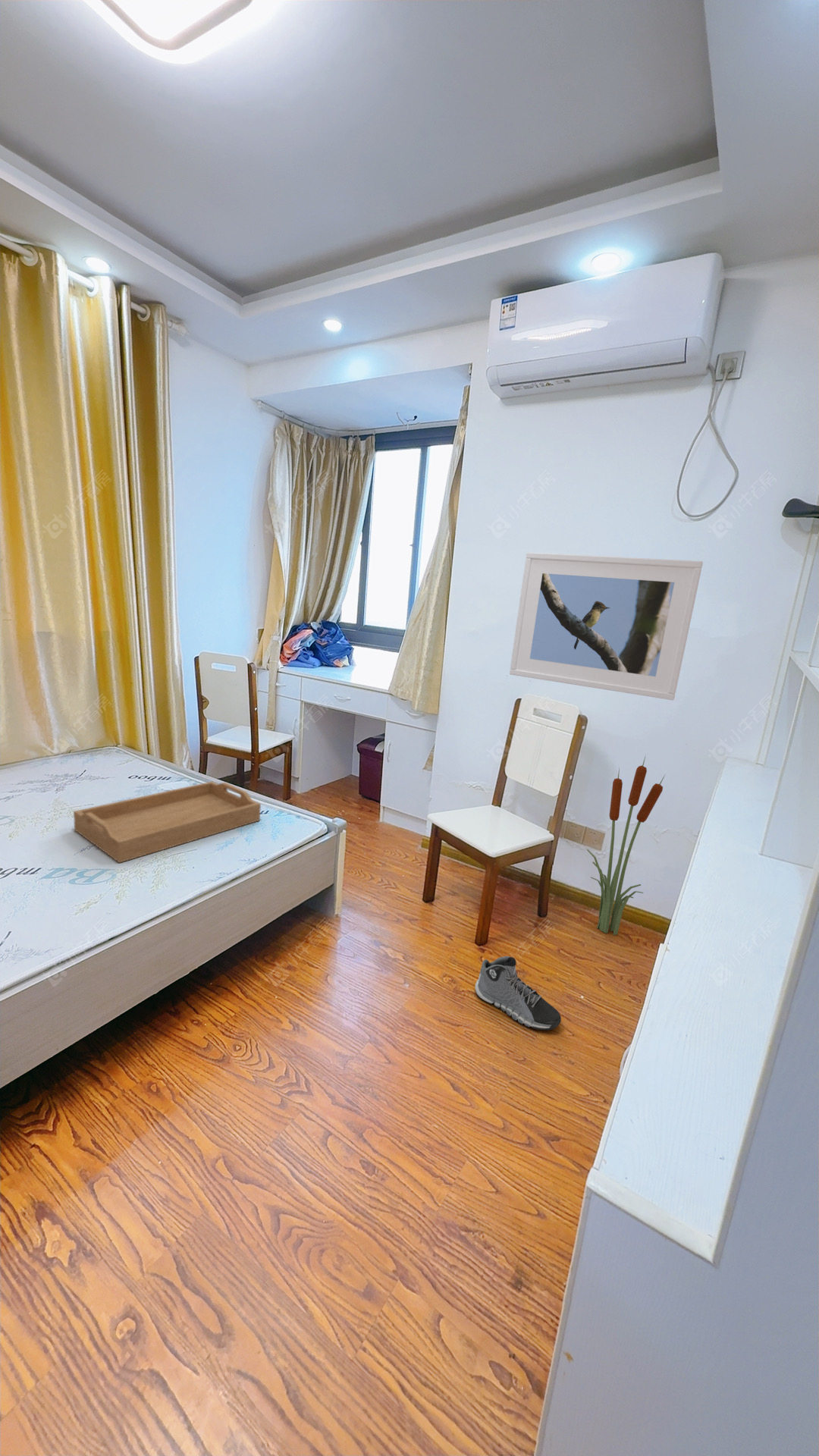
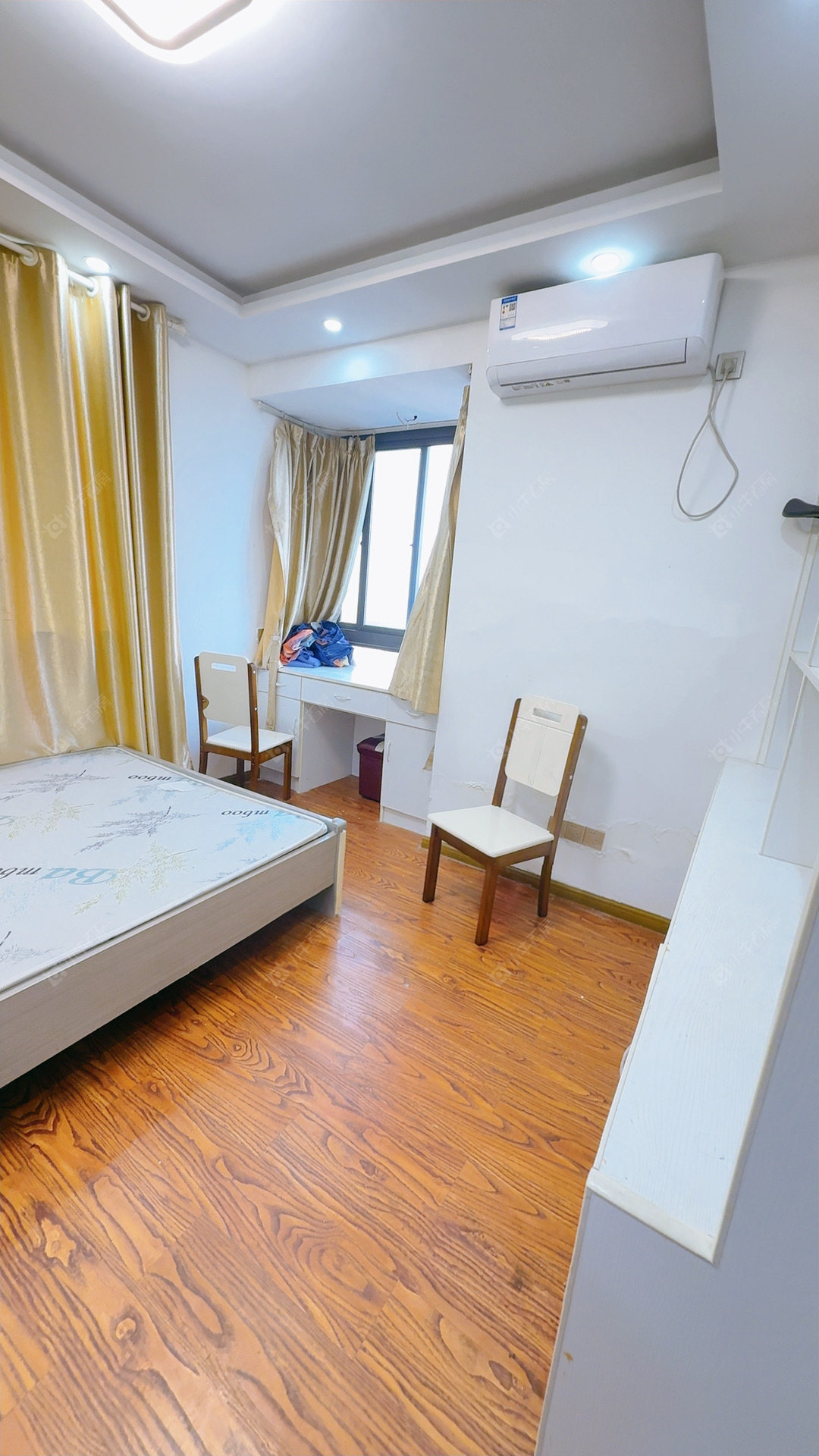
- serving tray [73,780,262,864]
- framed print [509,551,704,701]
- decorative plant [586,755,666,936]
- sneaker [475,956,562,1031]
